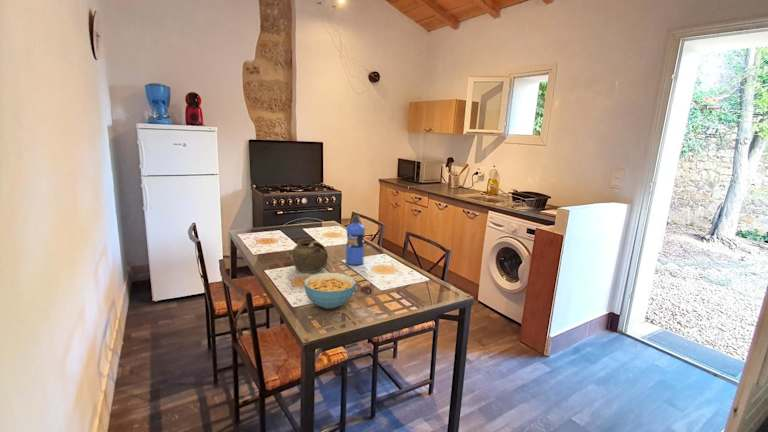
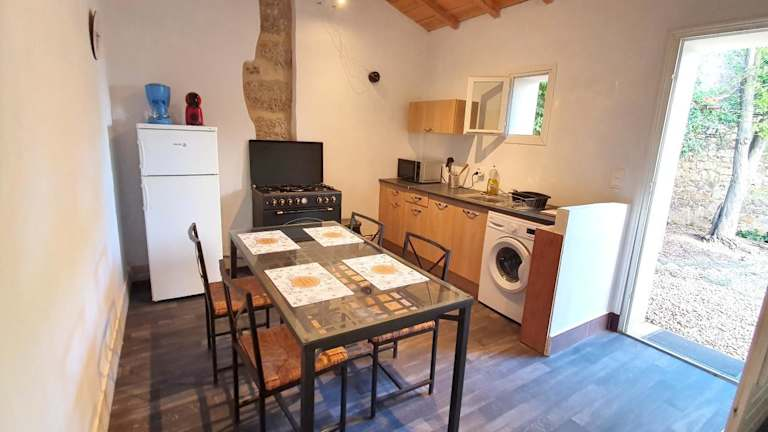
- water bottle [345,213,366,266]
- cereal bowl [303,272,357,310]
- teapot [291,239,329,274]
